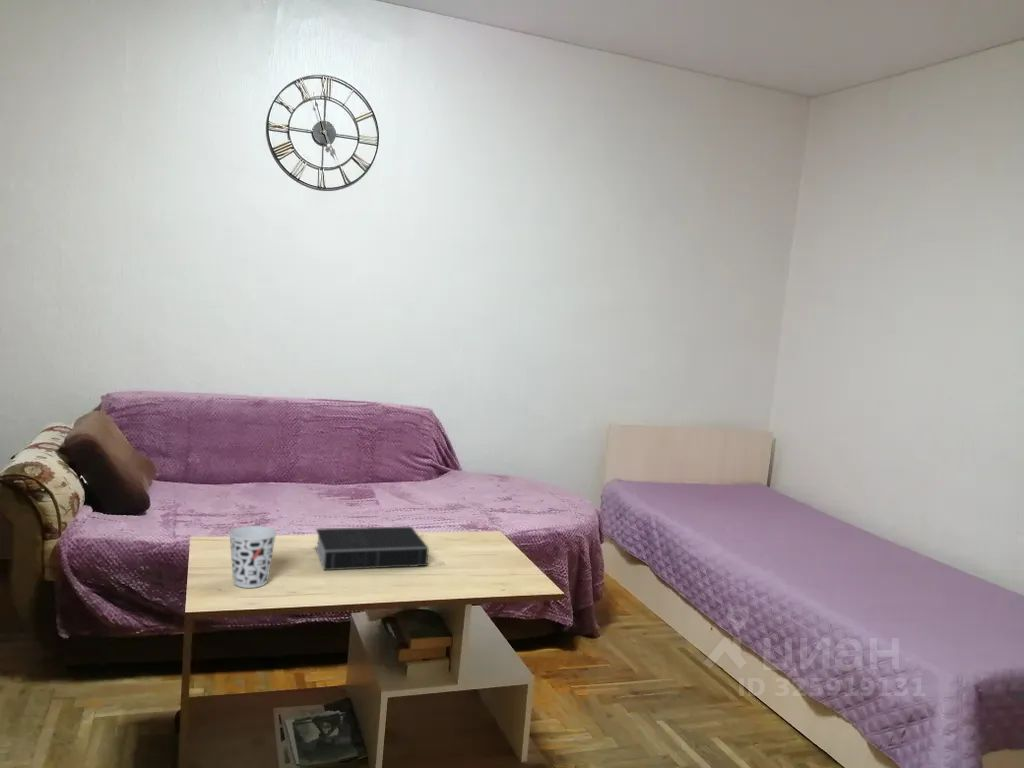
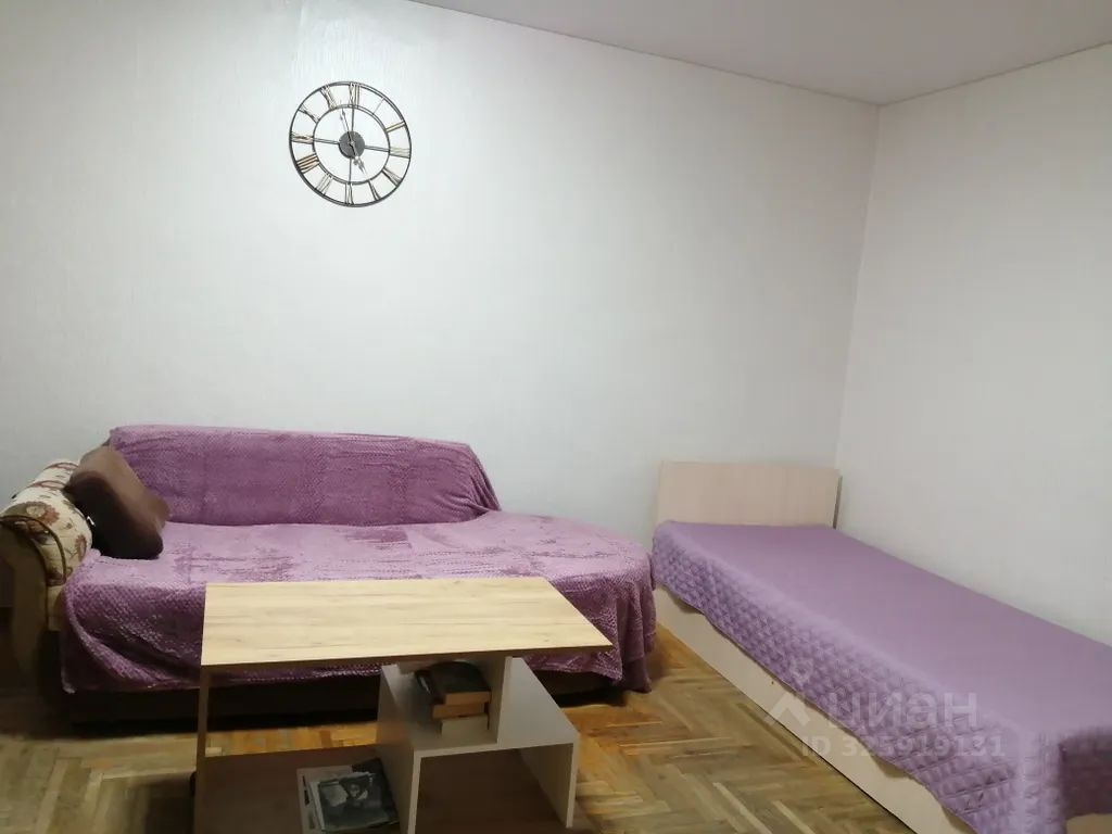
- cup [228,525,278,589]
- book [314,526,446,571]
